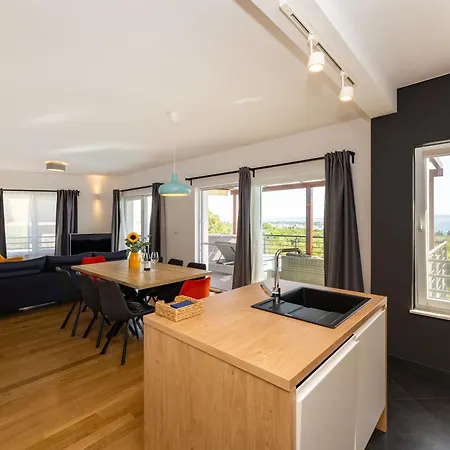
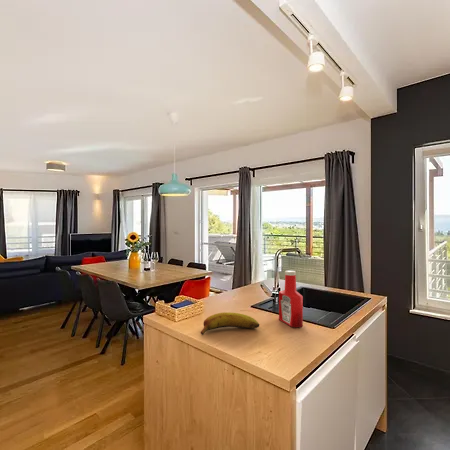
+ fruit [200,311,260,336]
+ soap bottle [278,270,304,328]
